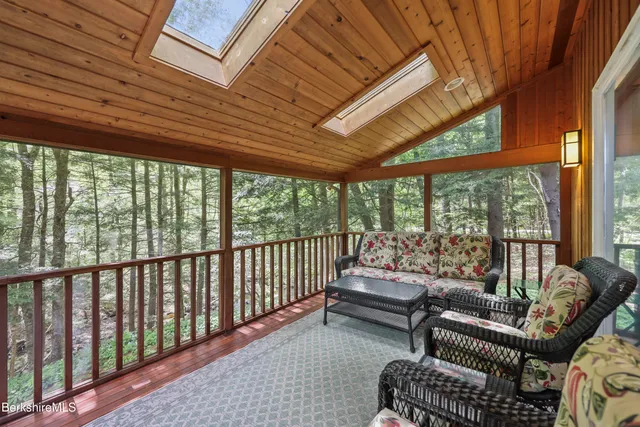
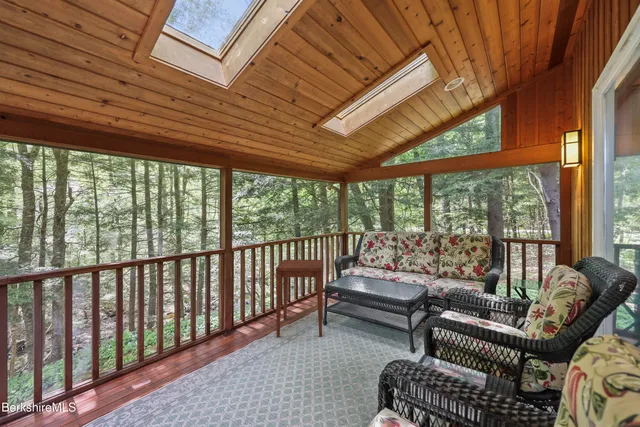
+ side table [275,259,324,338]
